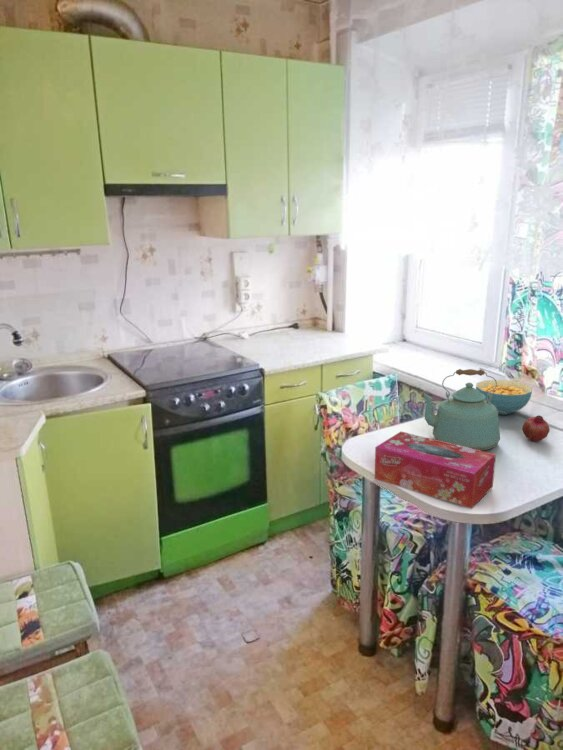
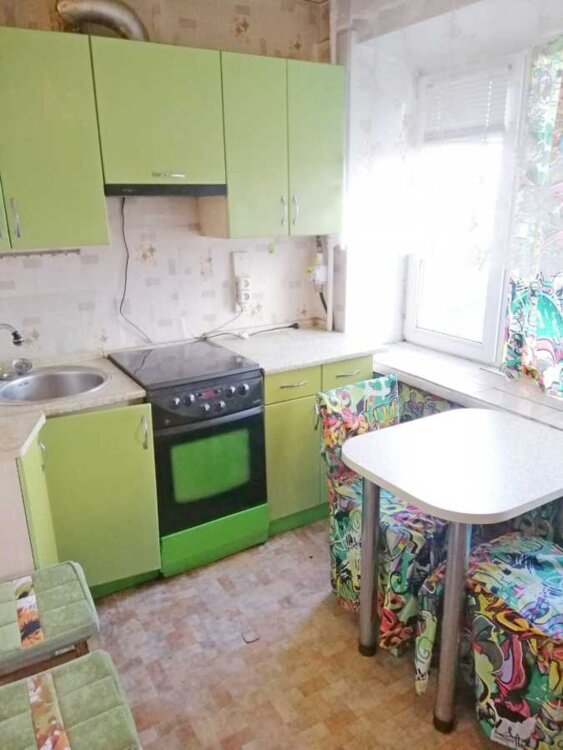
- kettle [420,368,501,451]
- fruit [521,414,550,442]
- tissue box [374,431,497,510]
- cereal bowl [475,379,533,416]
